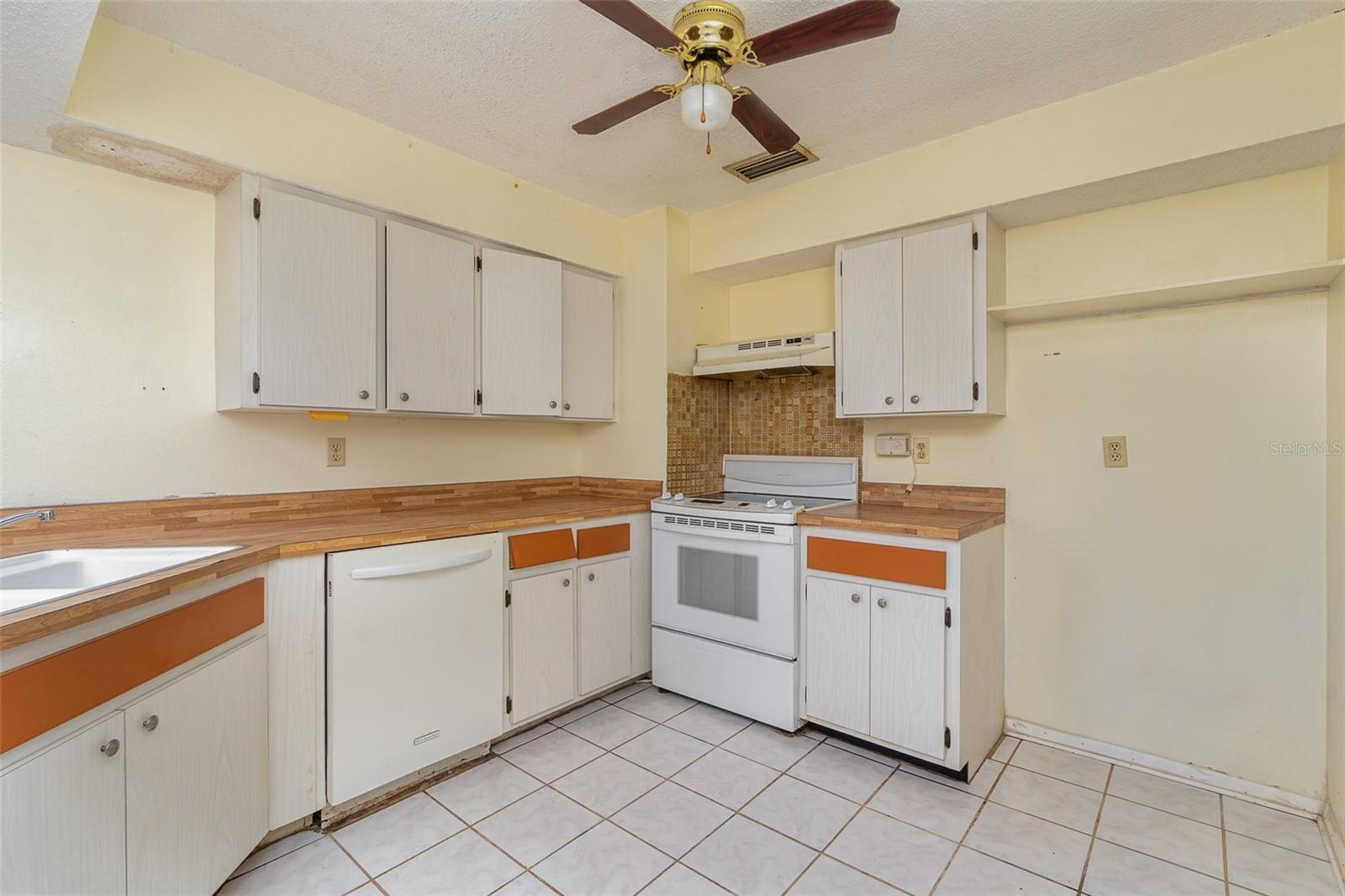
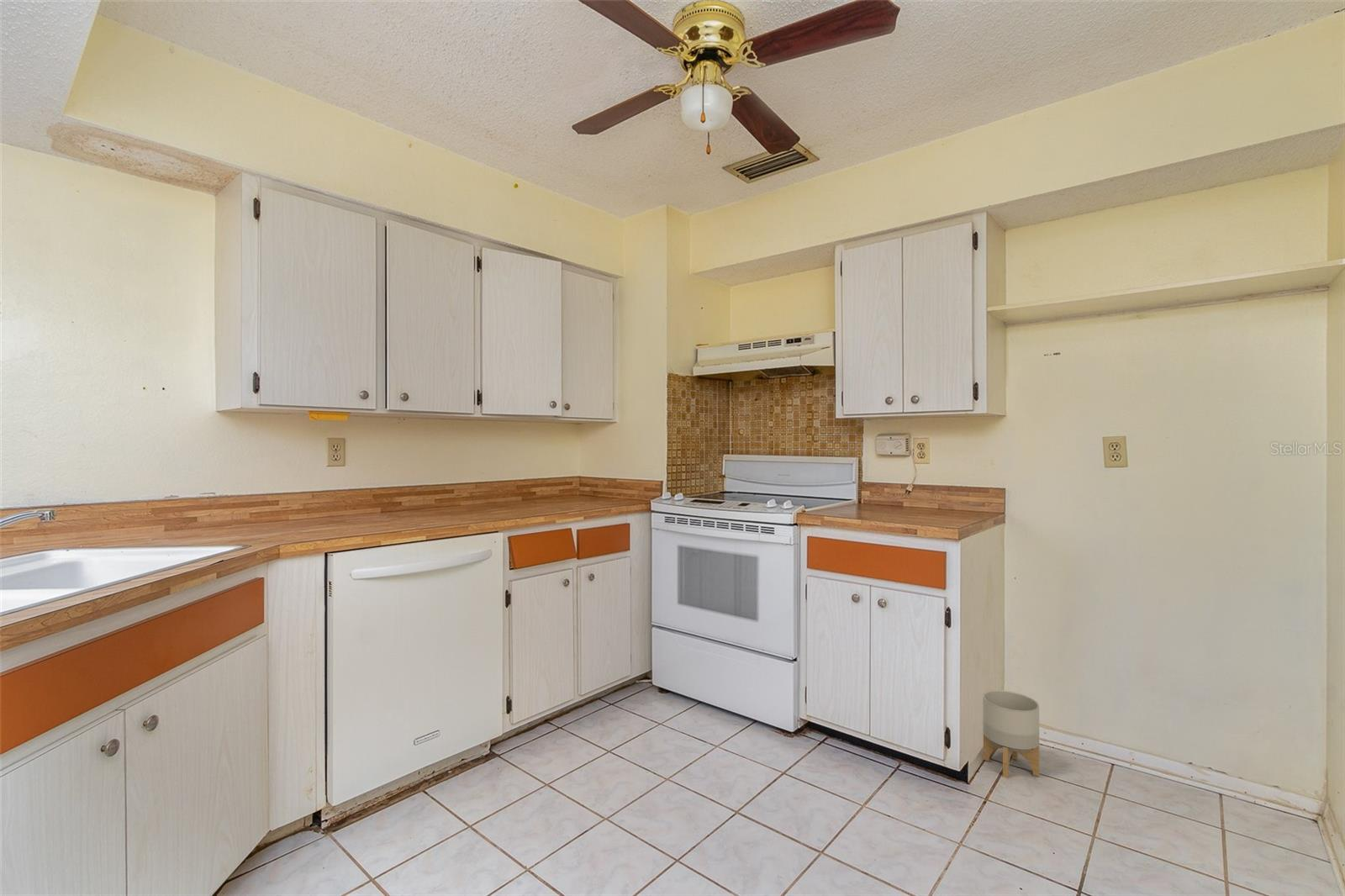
+ planter [982,689,1040,779]
